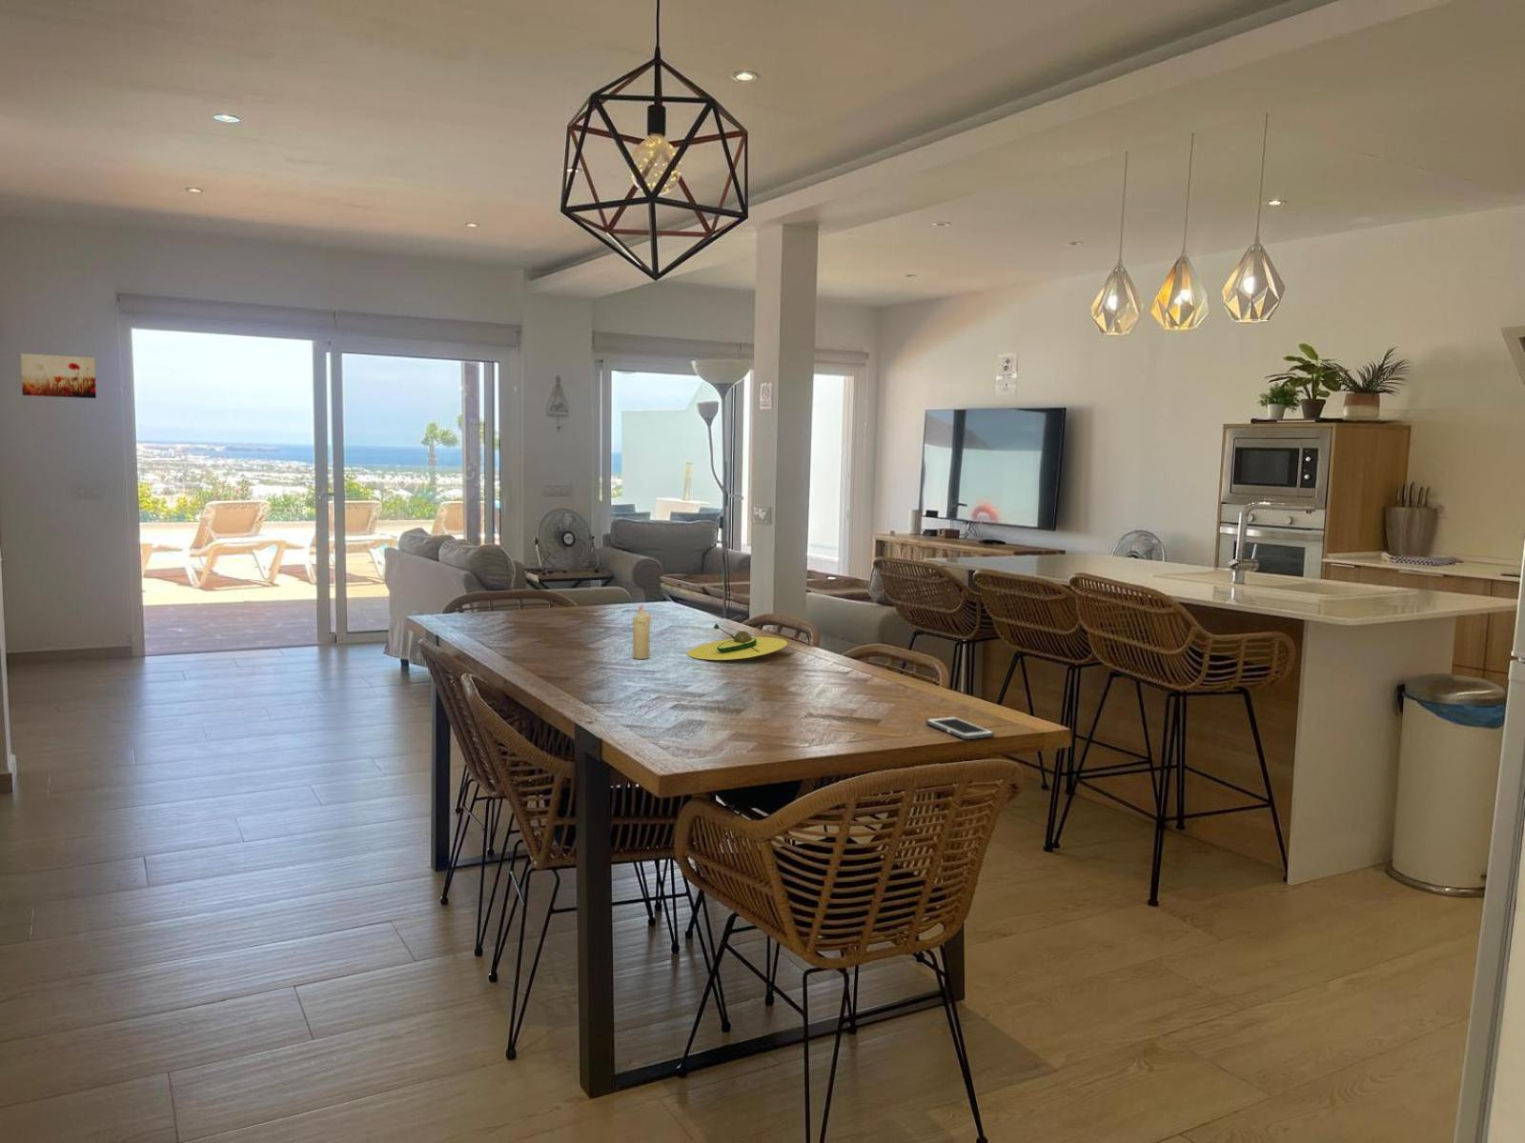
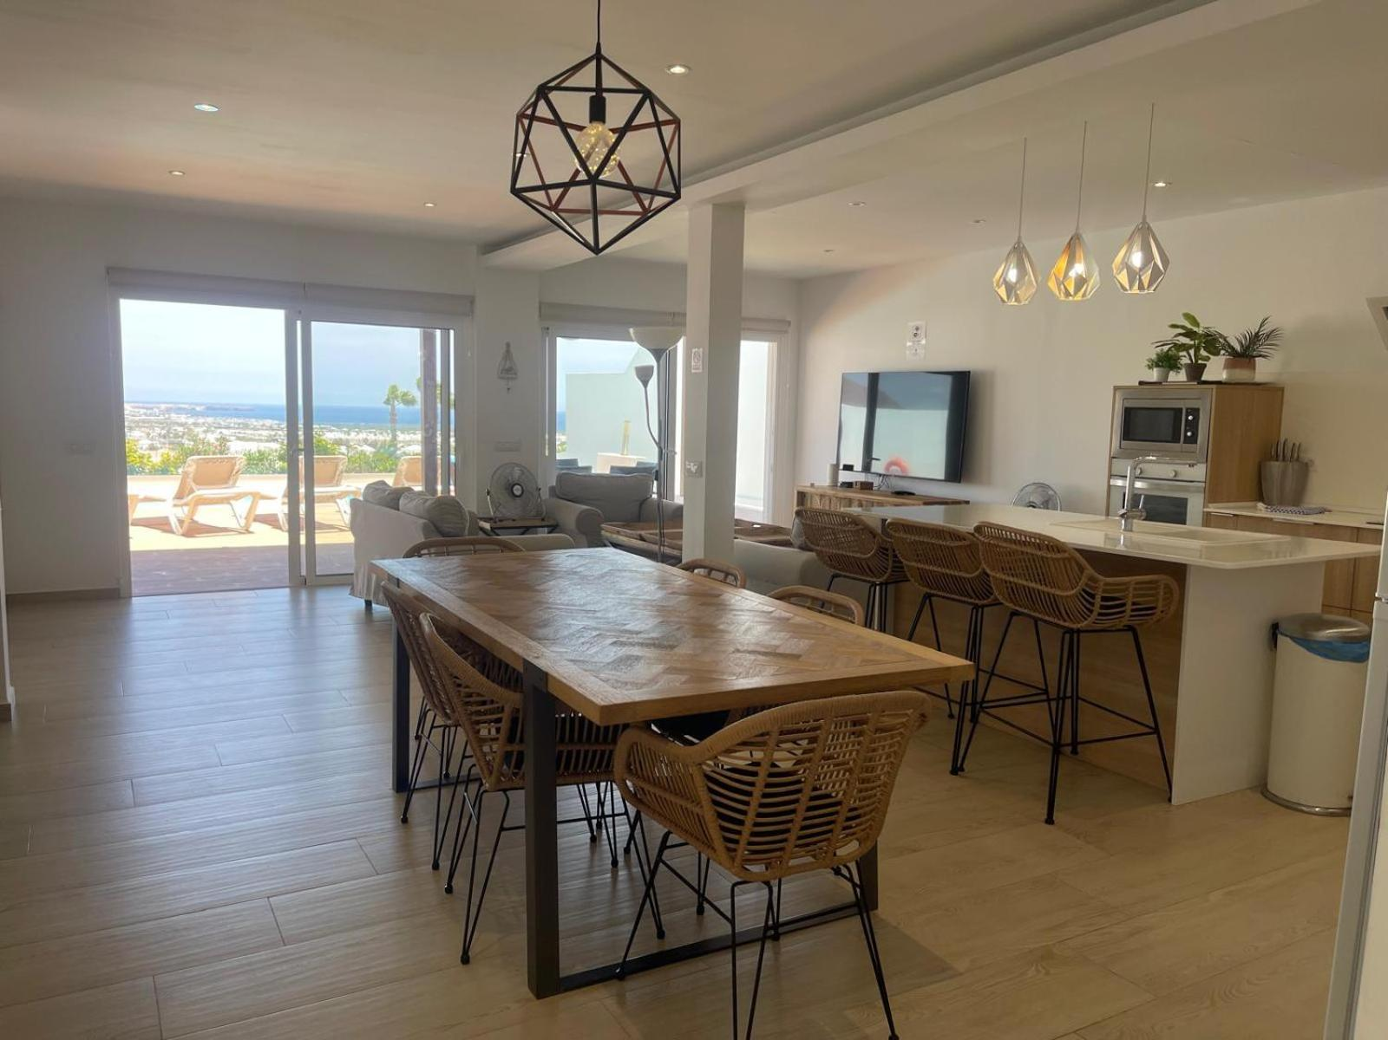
- wall art [20,353,97,399]
- candle [630,604,652,660]
- cell phone [925,716,995,740]
- avocado [686,623,788,662]
